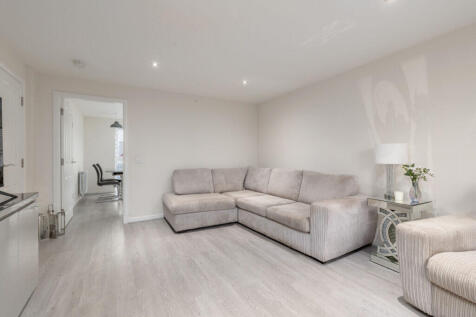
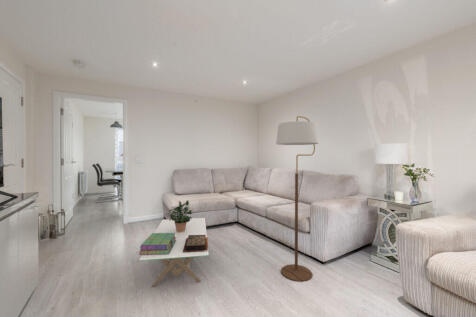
+ stack of books [138,232,176,256]
+ potted plant [164,200,193,233]
+ coffee table [138,217,210,288]
+ floor lamp [275,115,320,282]
+ decorative box [183,235,209,252]
